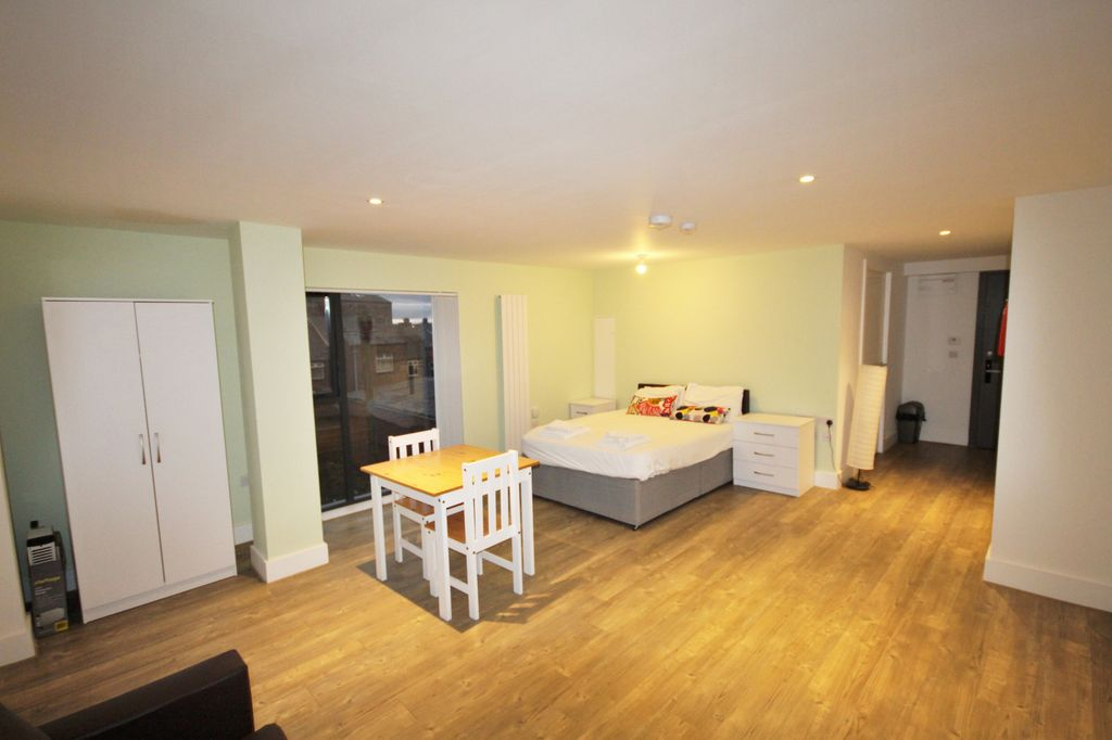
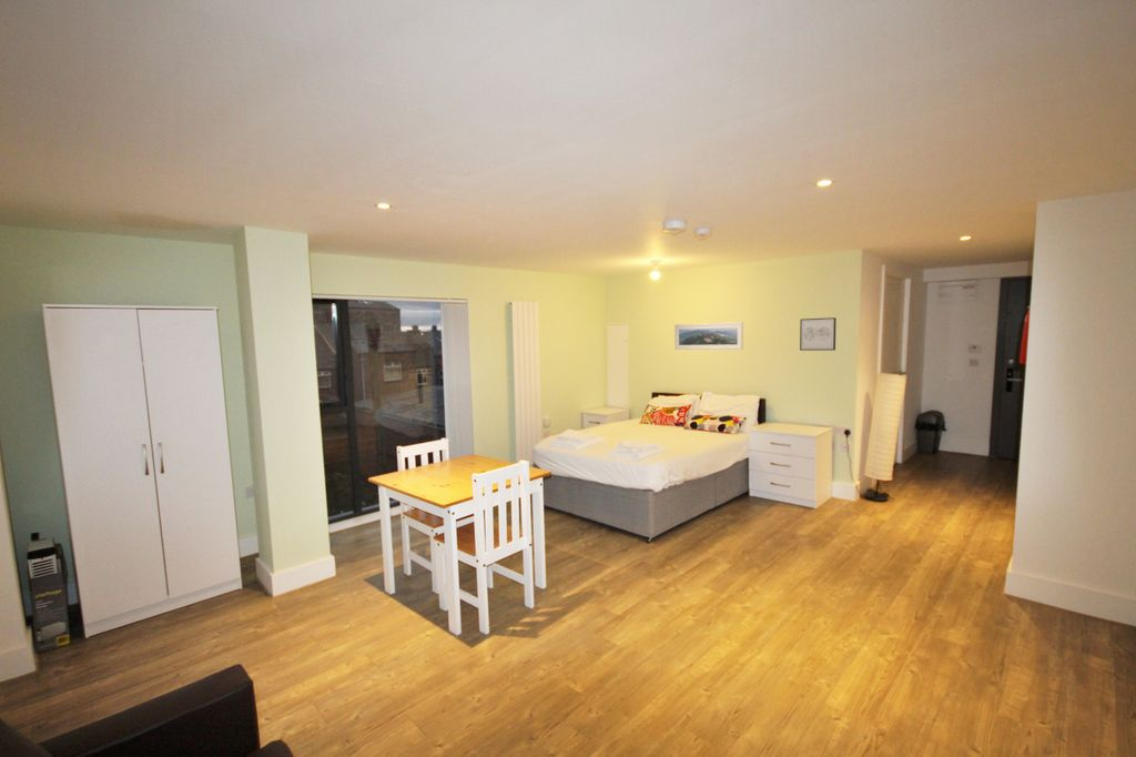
+ wall art [799,316,838,352]
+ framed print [673,321,744,351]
